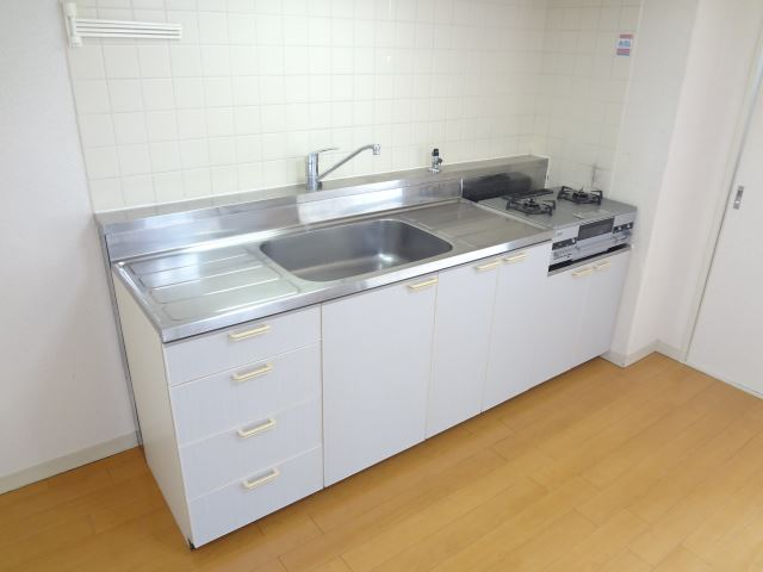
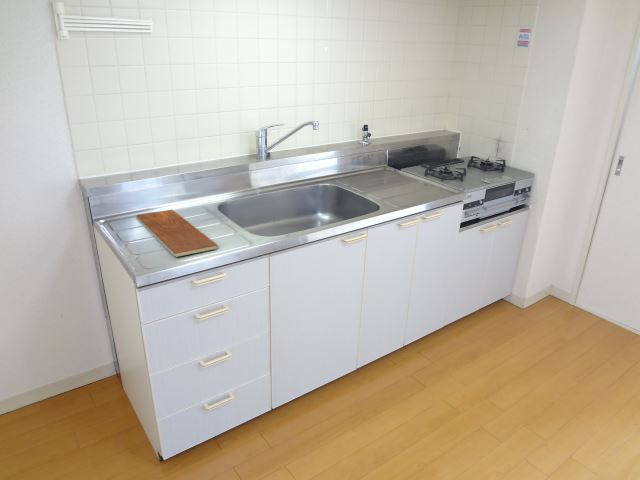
+ chopping board [134,209,218,258]
